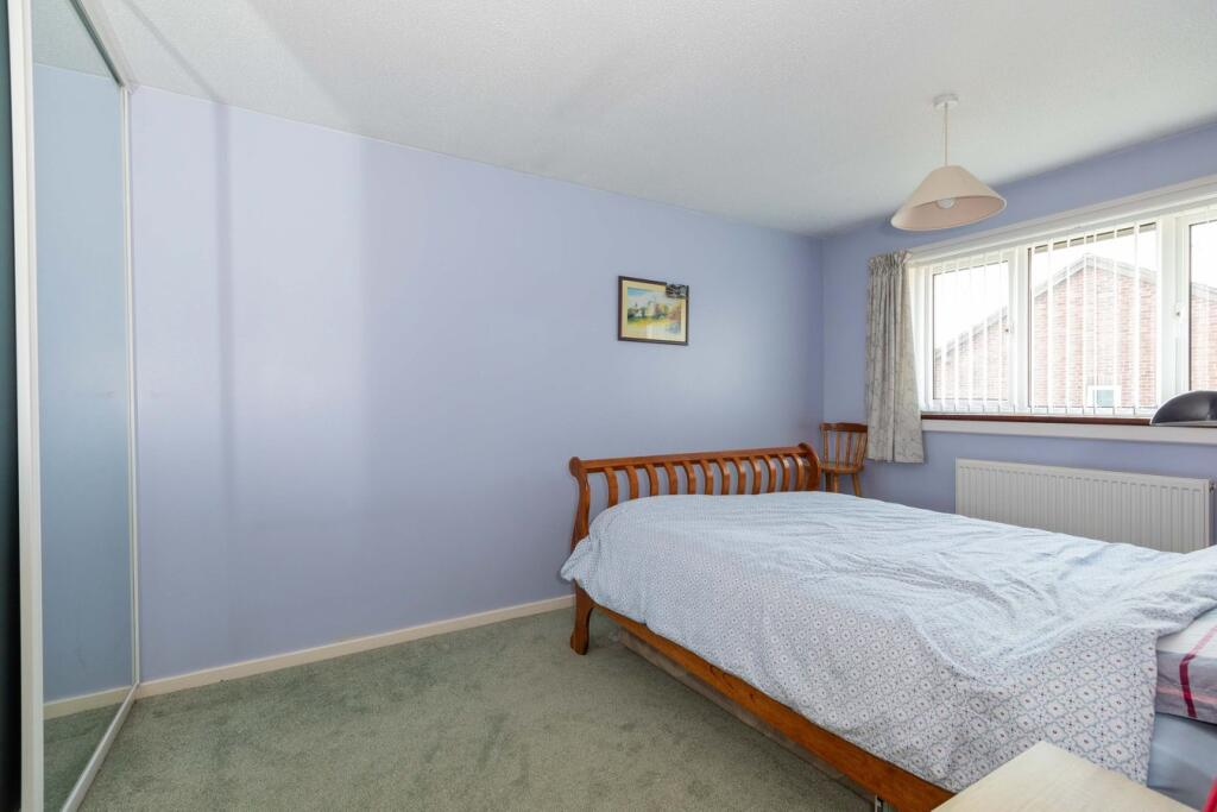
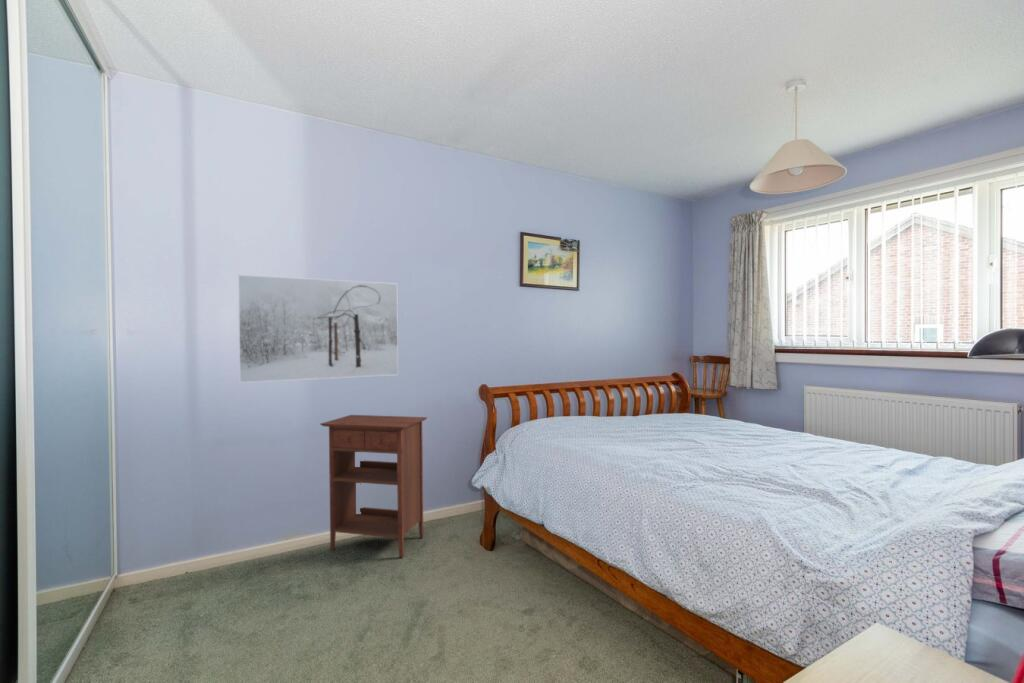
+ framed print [237,274,399,384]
+ nightstand [319,414,429,559]
